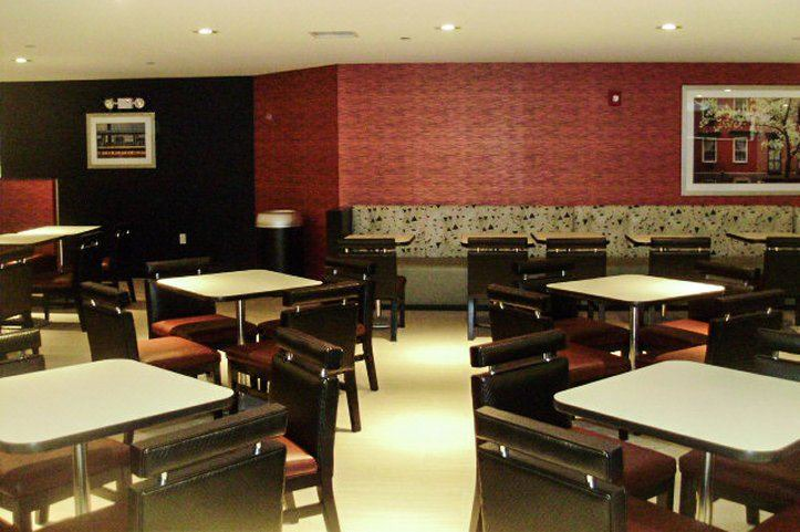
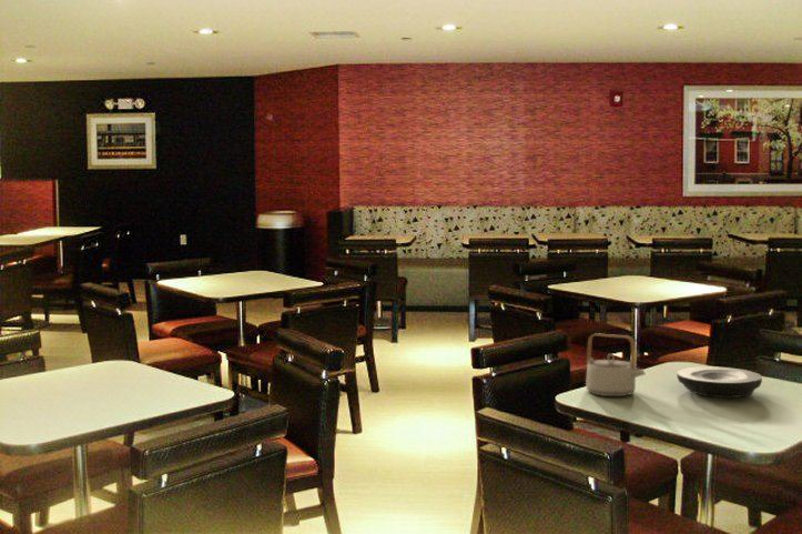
+ teapot [585,332,646,397]
+ plate [676,365,763,400]
